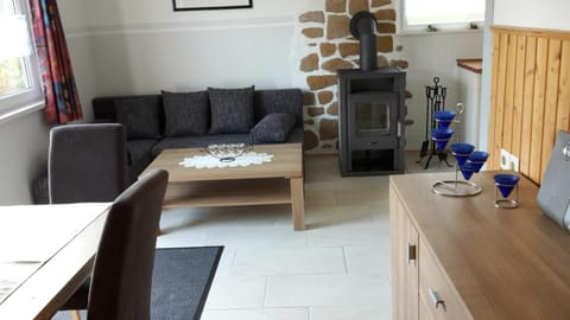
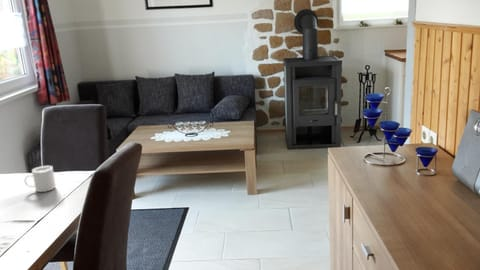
+ cup [24,165,57,193]
